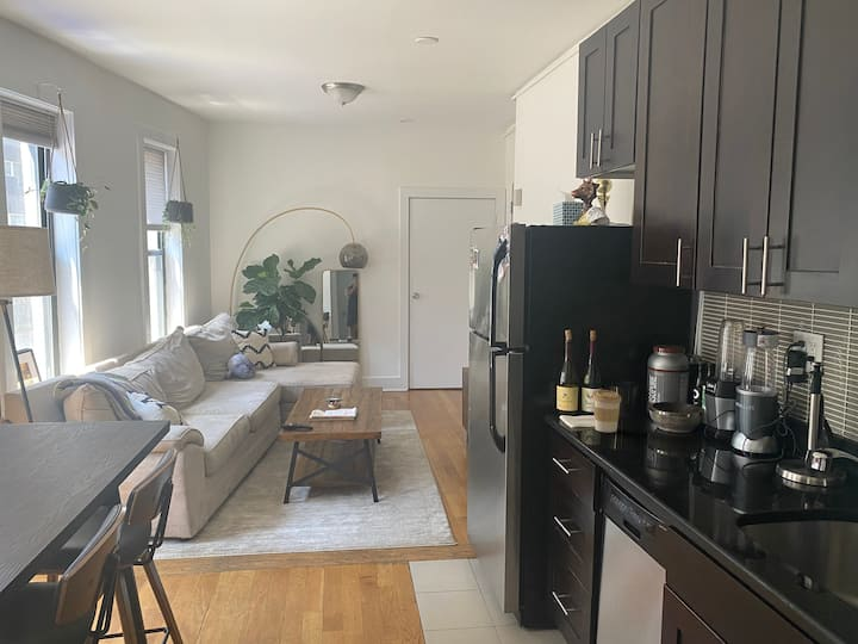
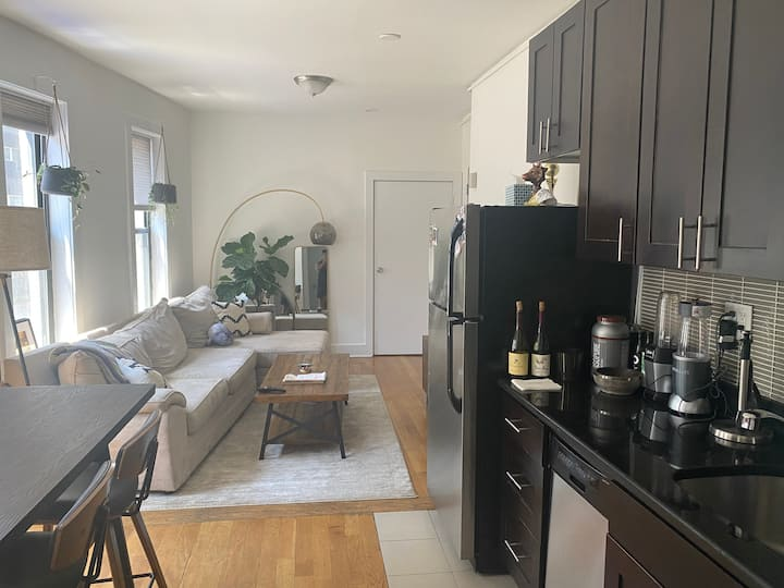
- coffee cup [592,389,622,433]
